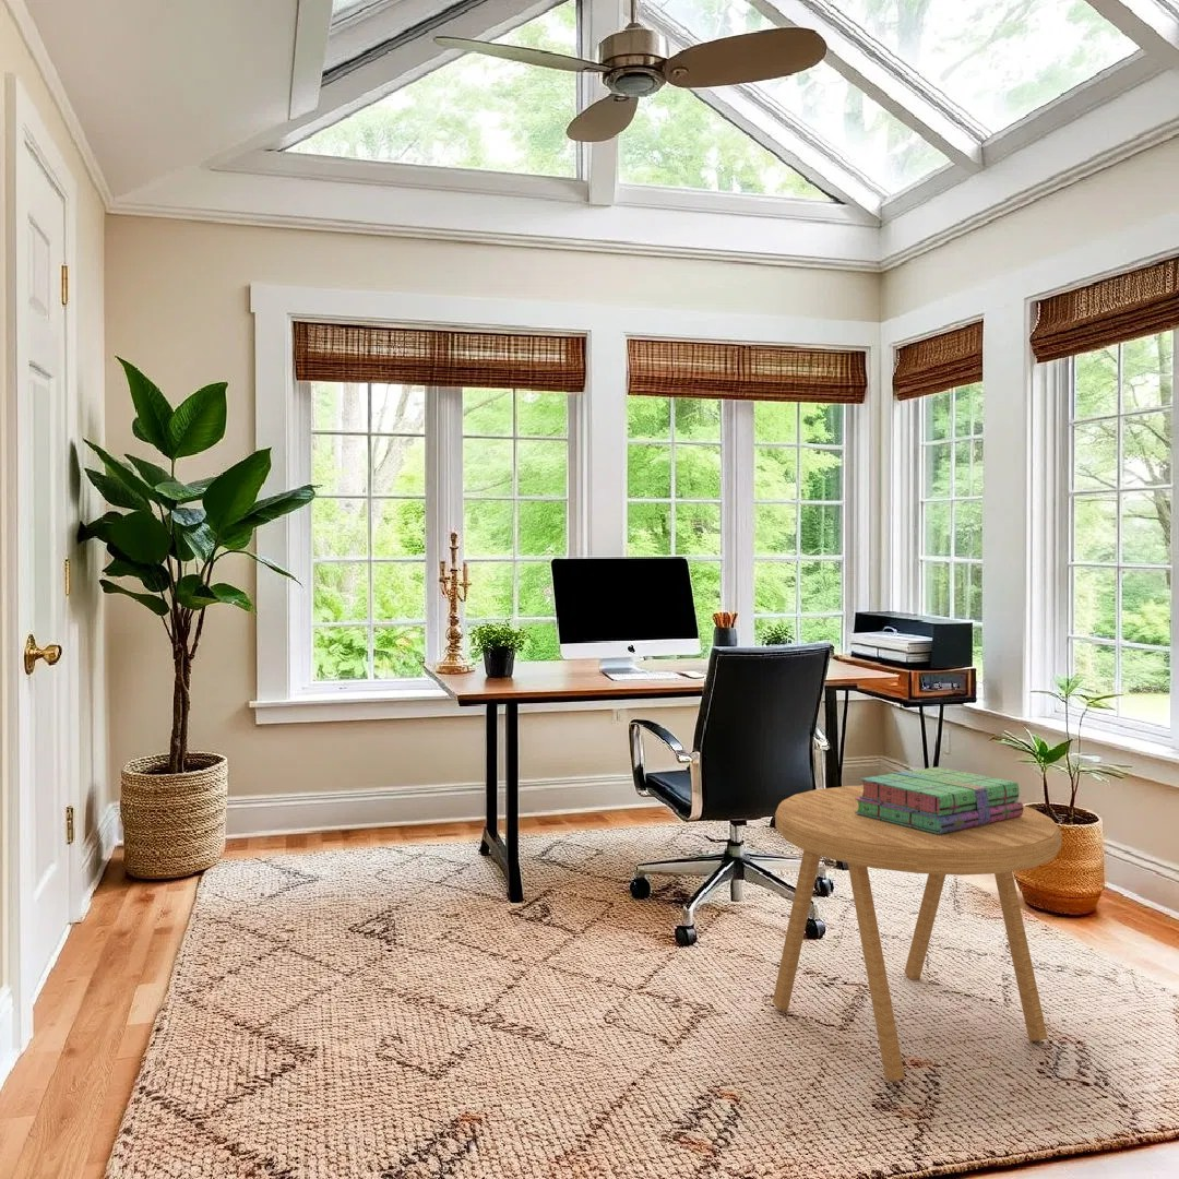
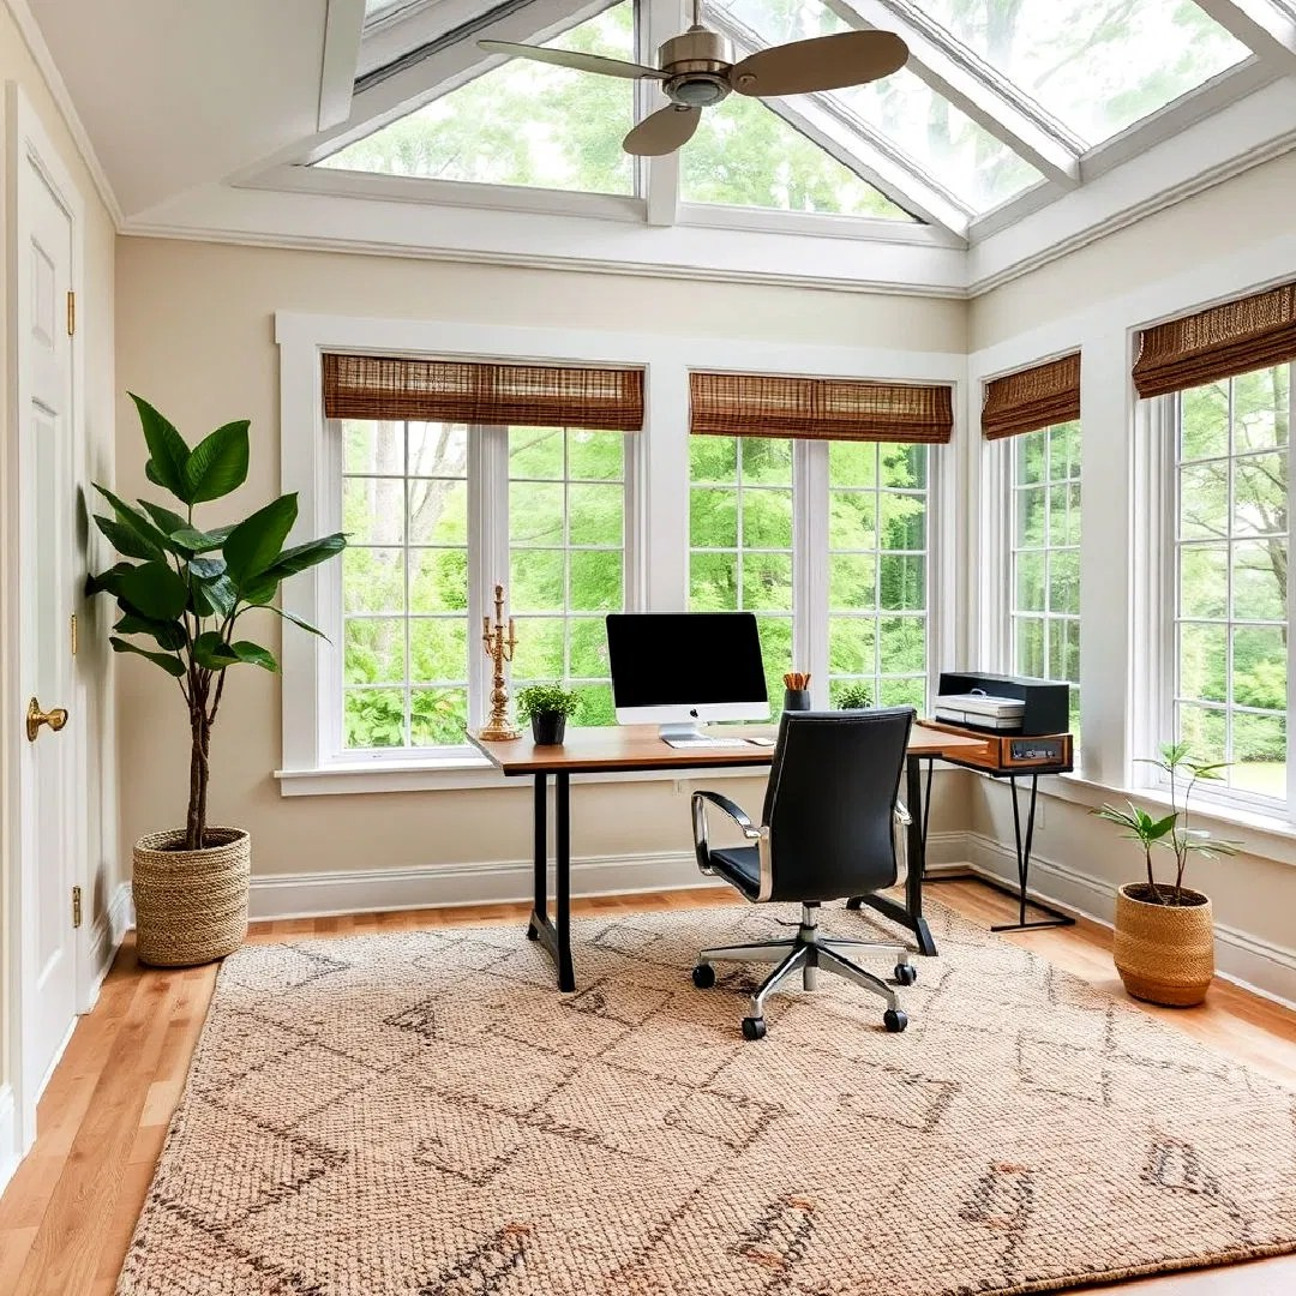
- side table [772,785,1063,1082]
- stack of books [855,766,1024,834]
